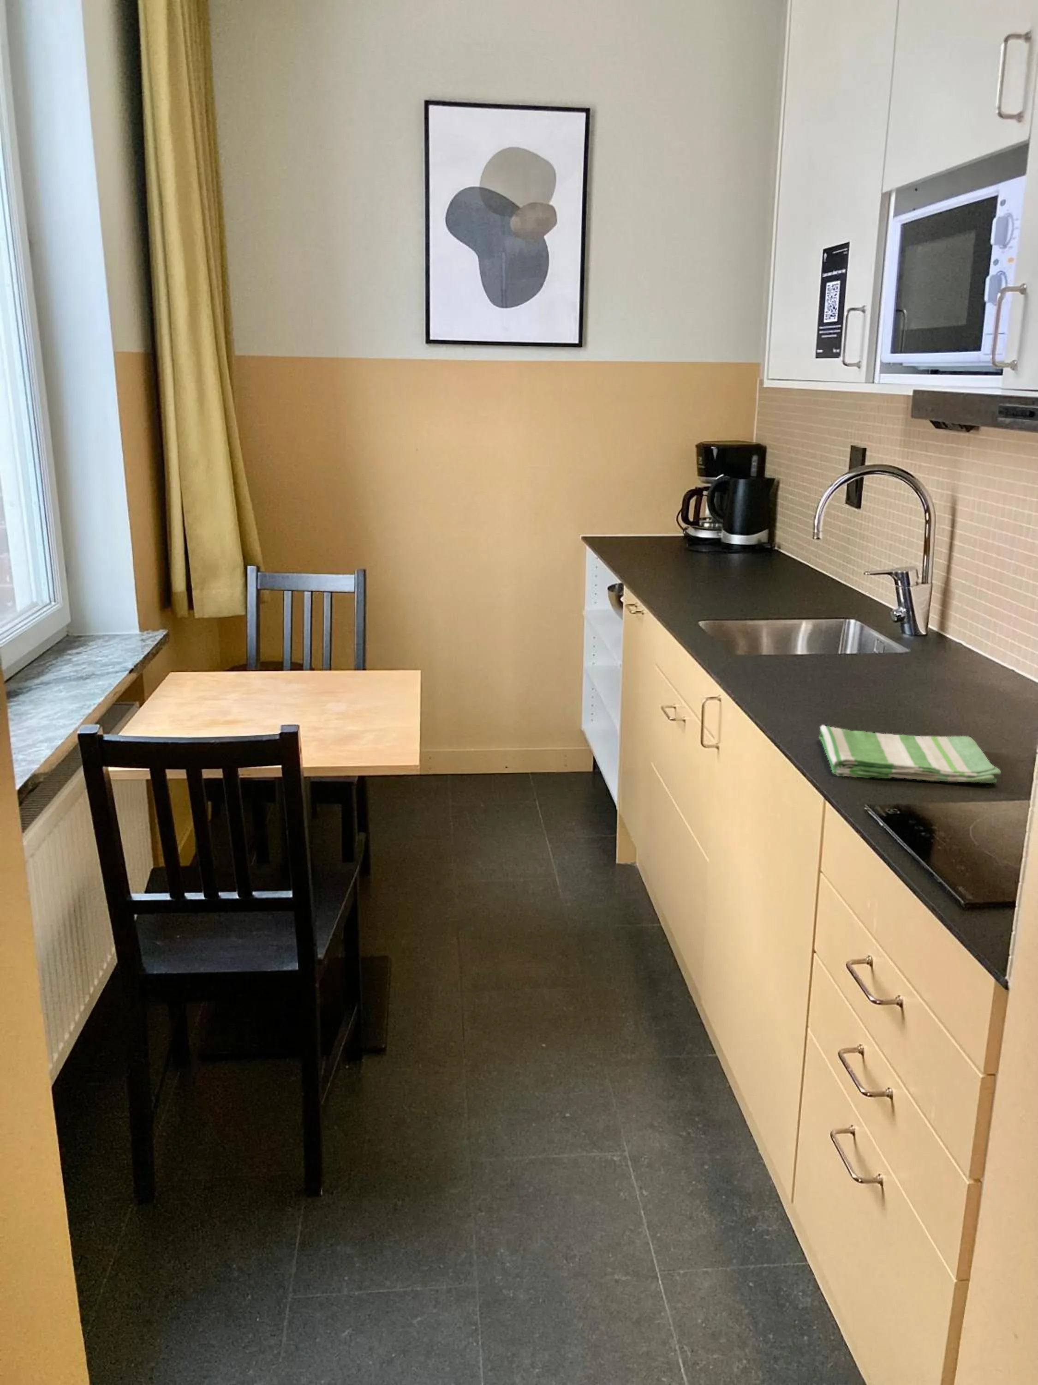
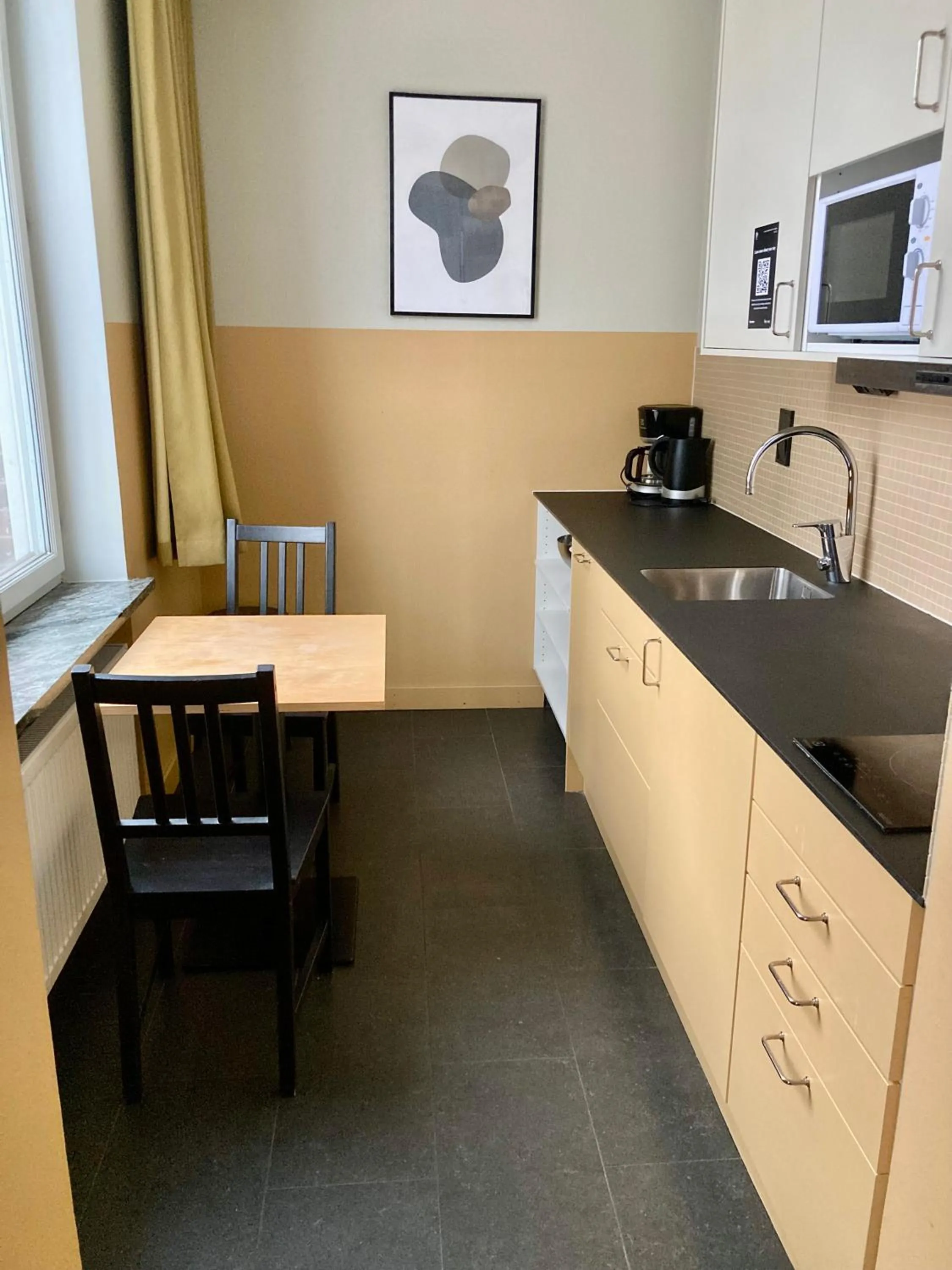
- dish towel [819,725,1002,783]
